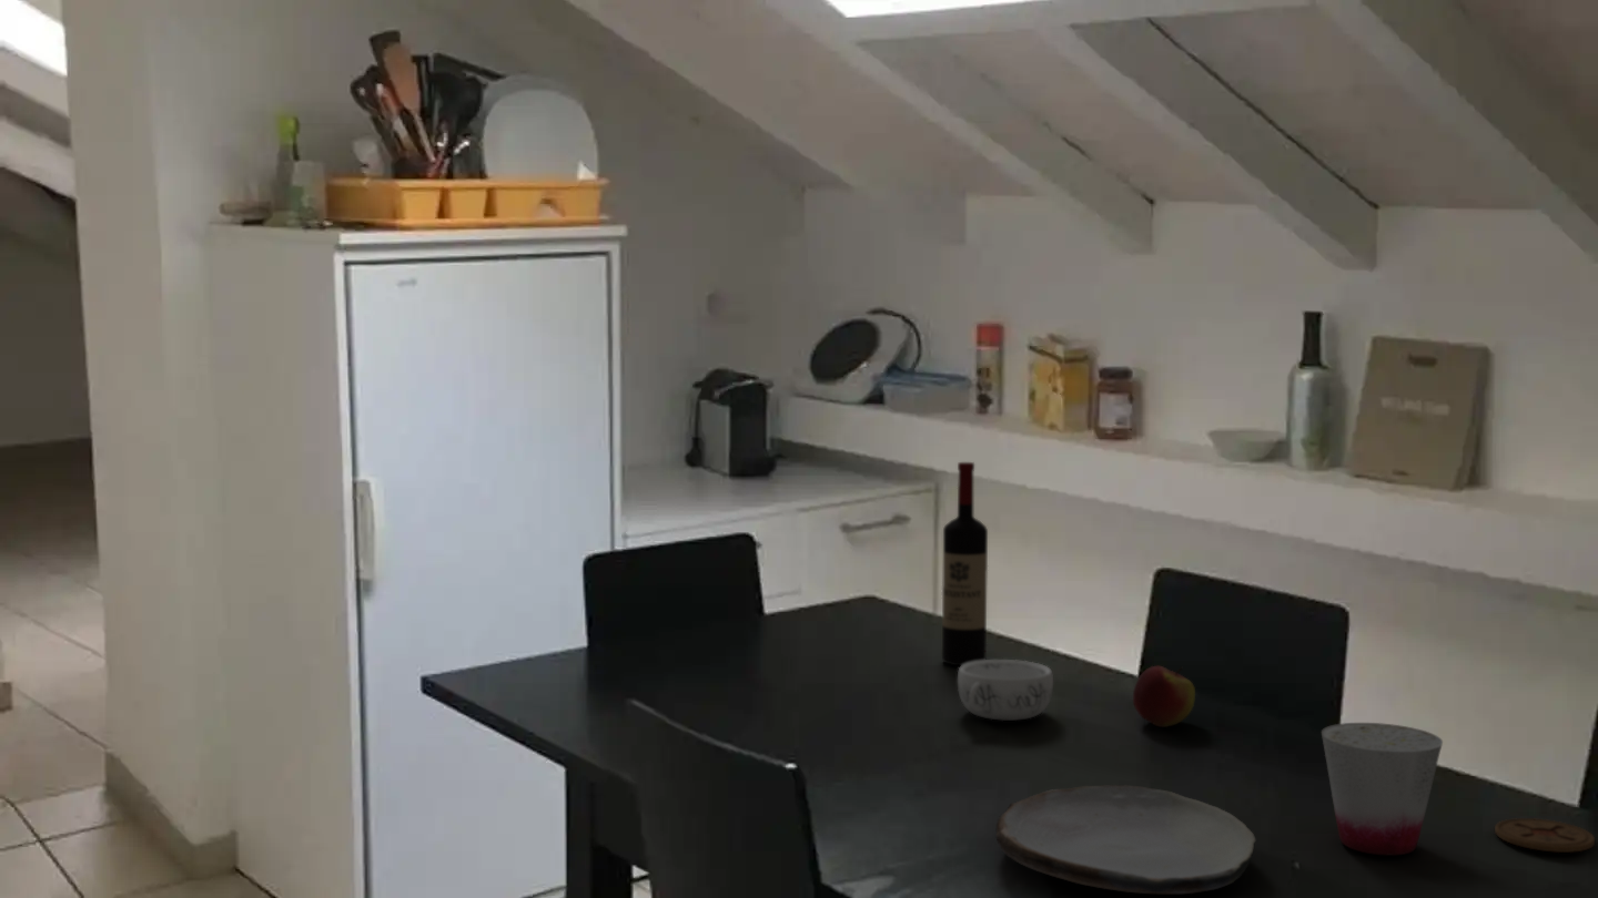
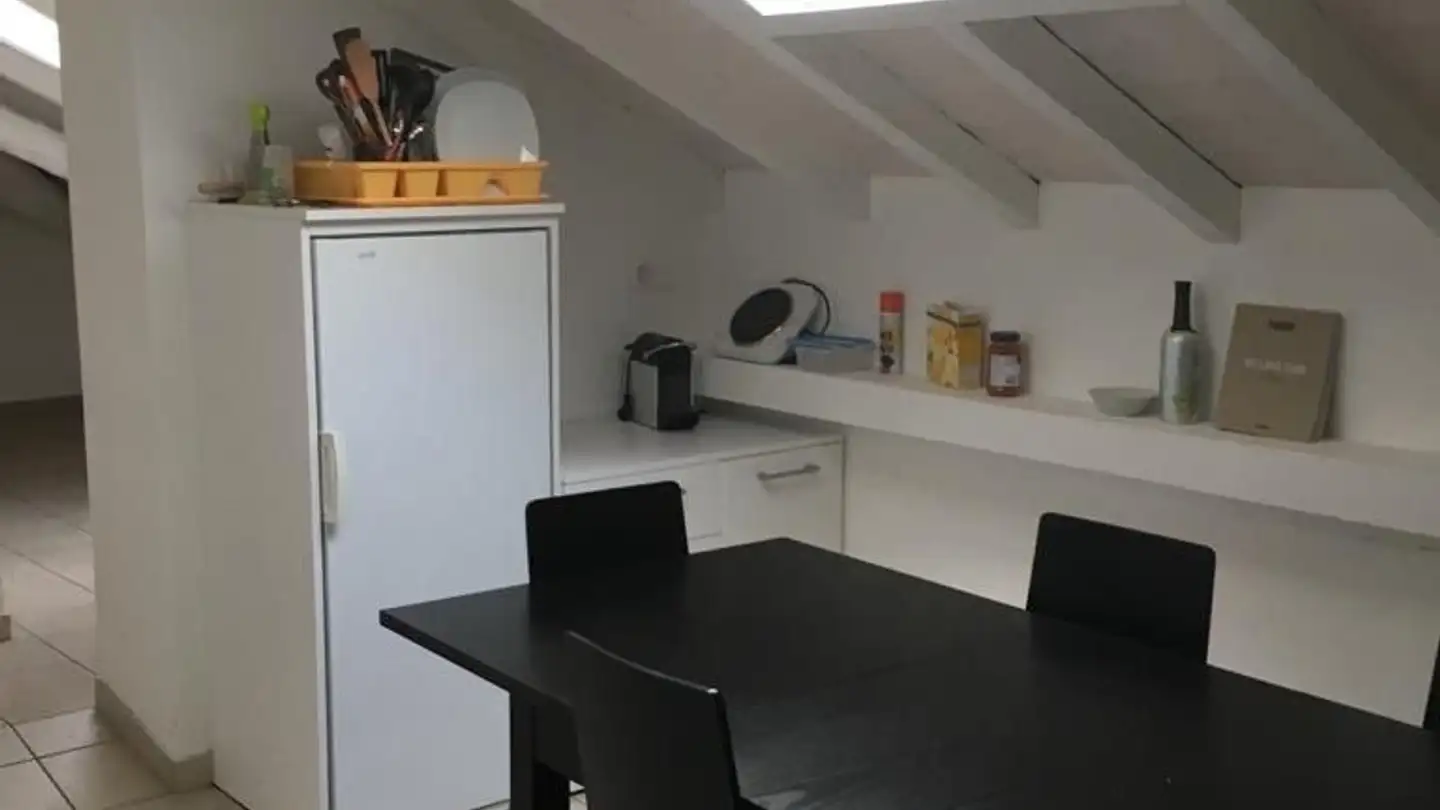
- wine bottle [941,461,989,666]
- cup [1321,722,1444,856]
- plate [995,784,1257,895]
- coaster [1494,817,1596,854]
- apple [1132,665,1196,728]
- decorative bowl [957,659,1054,722]
